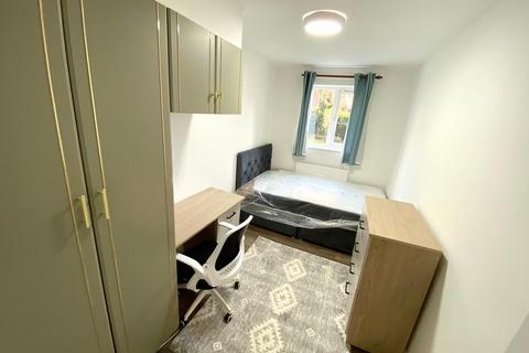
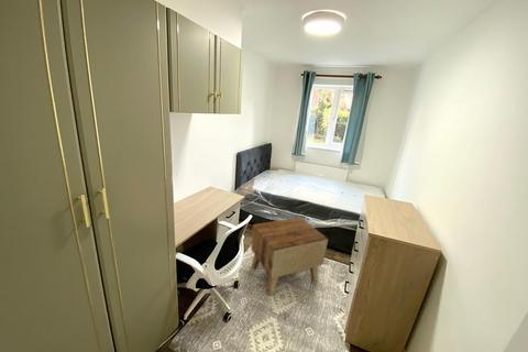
+ side table [250,217,329,296]
